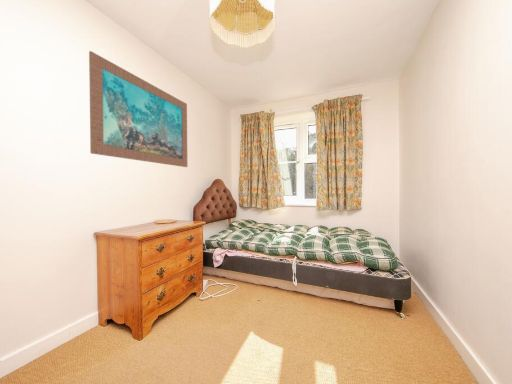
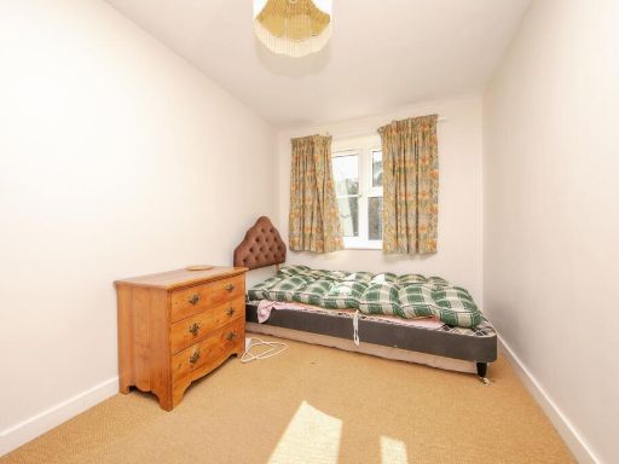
- wall art [88,50,188,168]
